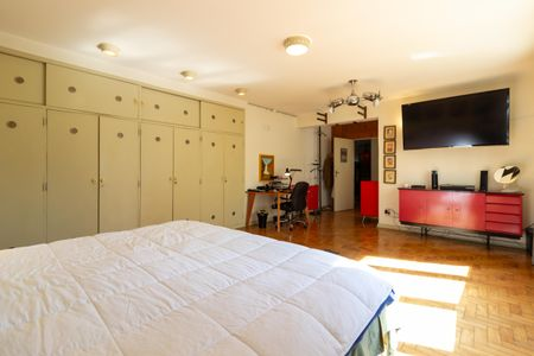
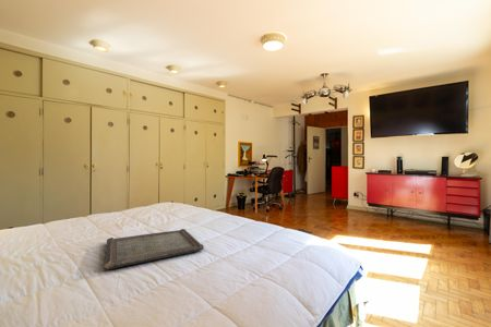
+ serving tray [103,228,205,270]
